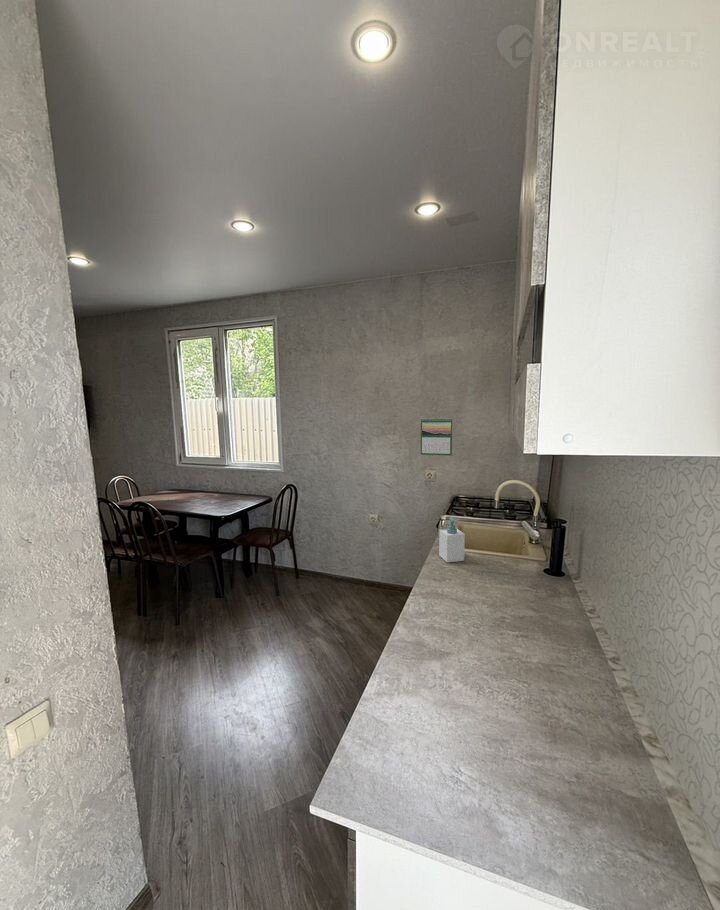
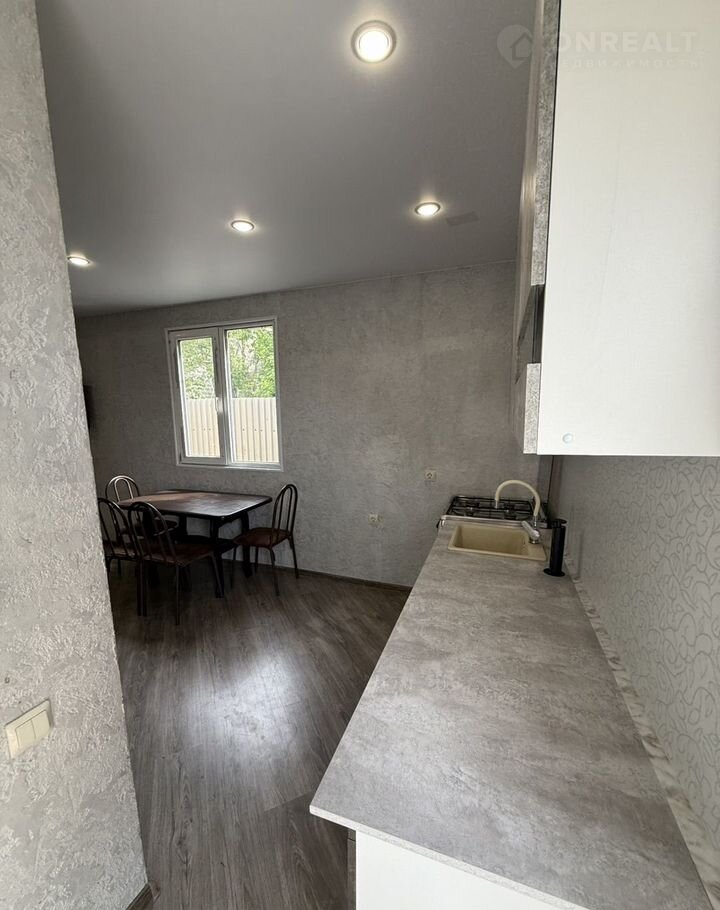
- soap bottle [438,516,466,563]
- calendar [420,417,453,457]
